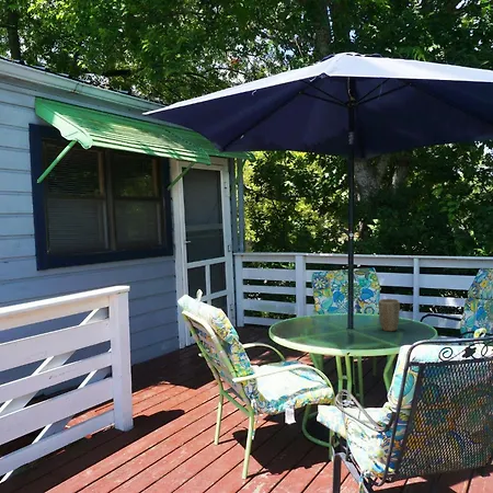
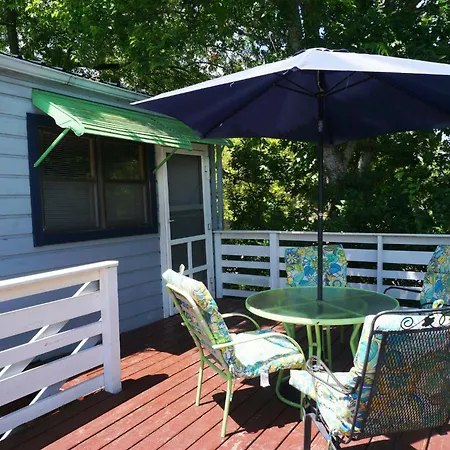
- plant pot [378,298,401,332]
